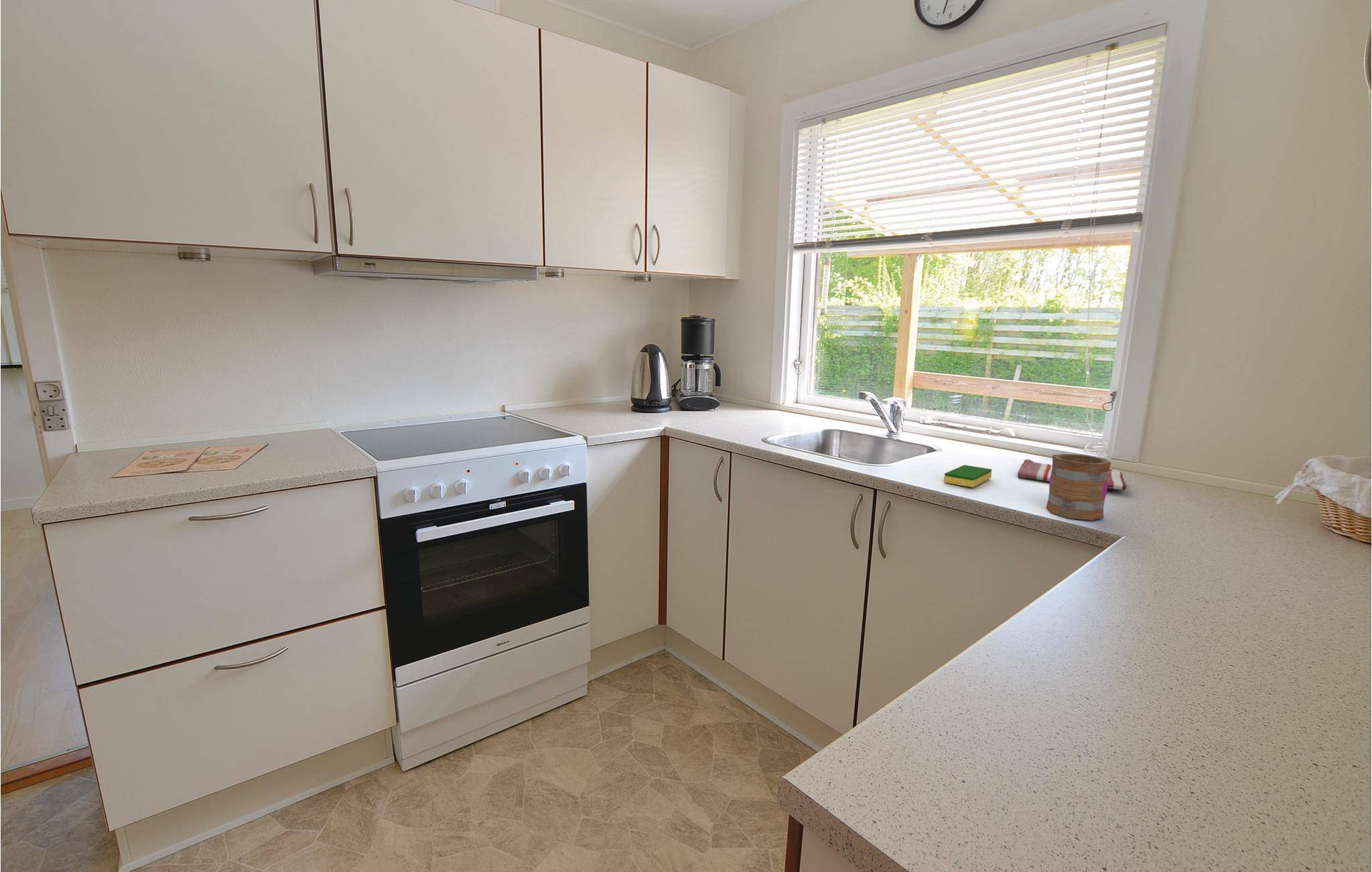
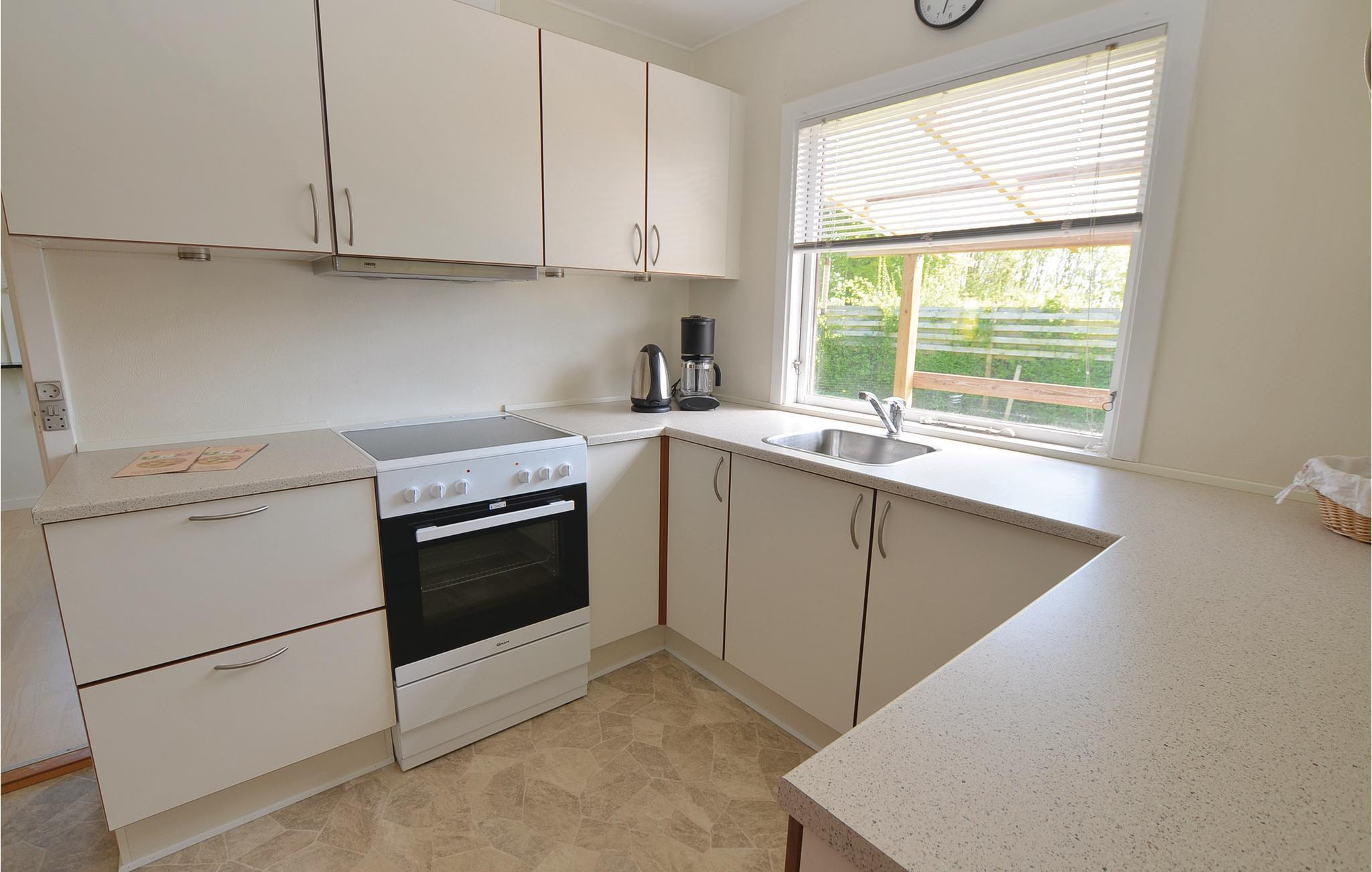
- dish towel [1017,459,1127,491]
- mug [1046,453,1111,521]
- dish sponge [943,464,992,488]
